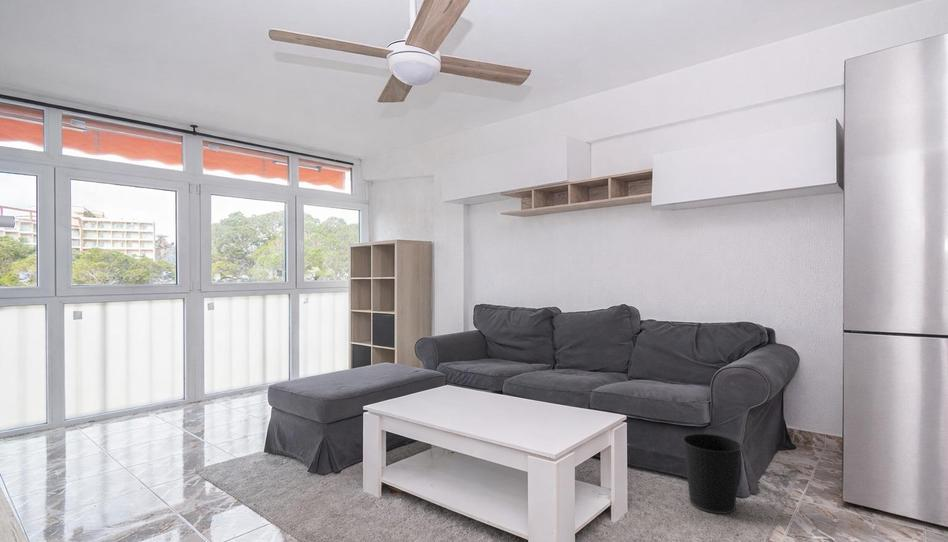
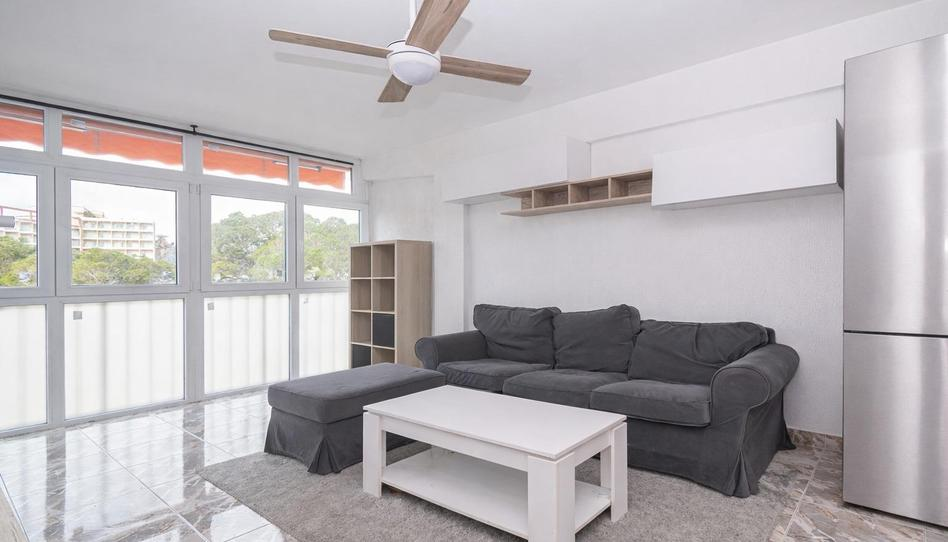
- wastebasket [682,432,743,515]
